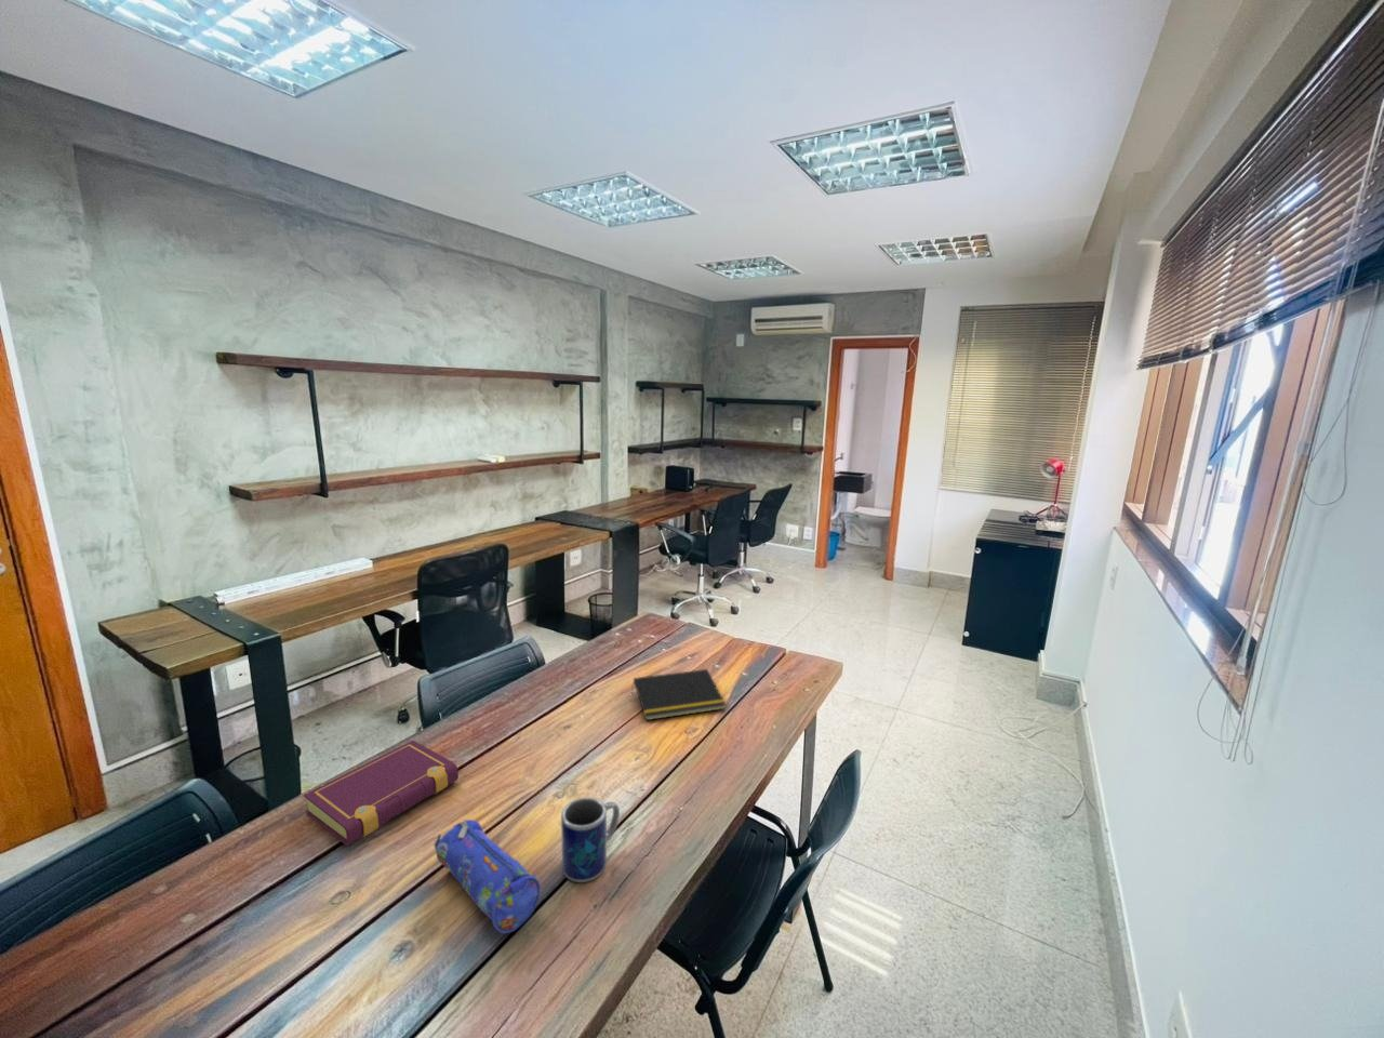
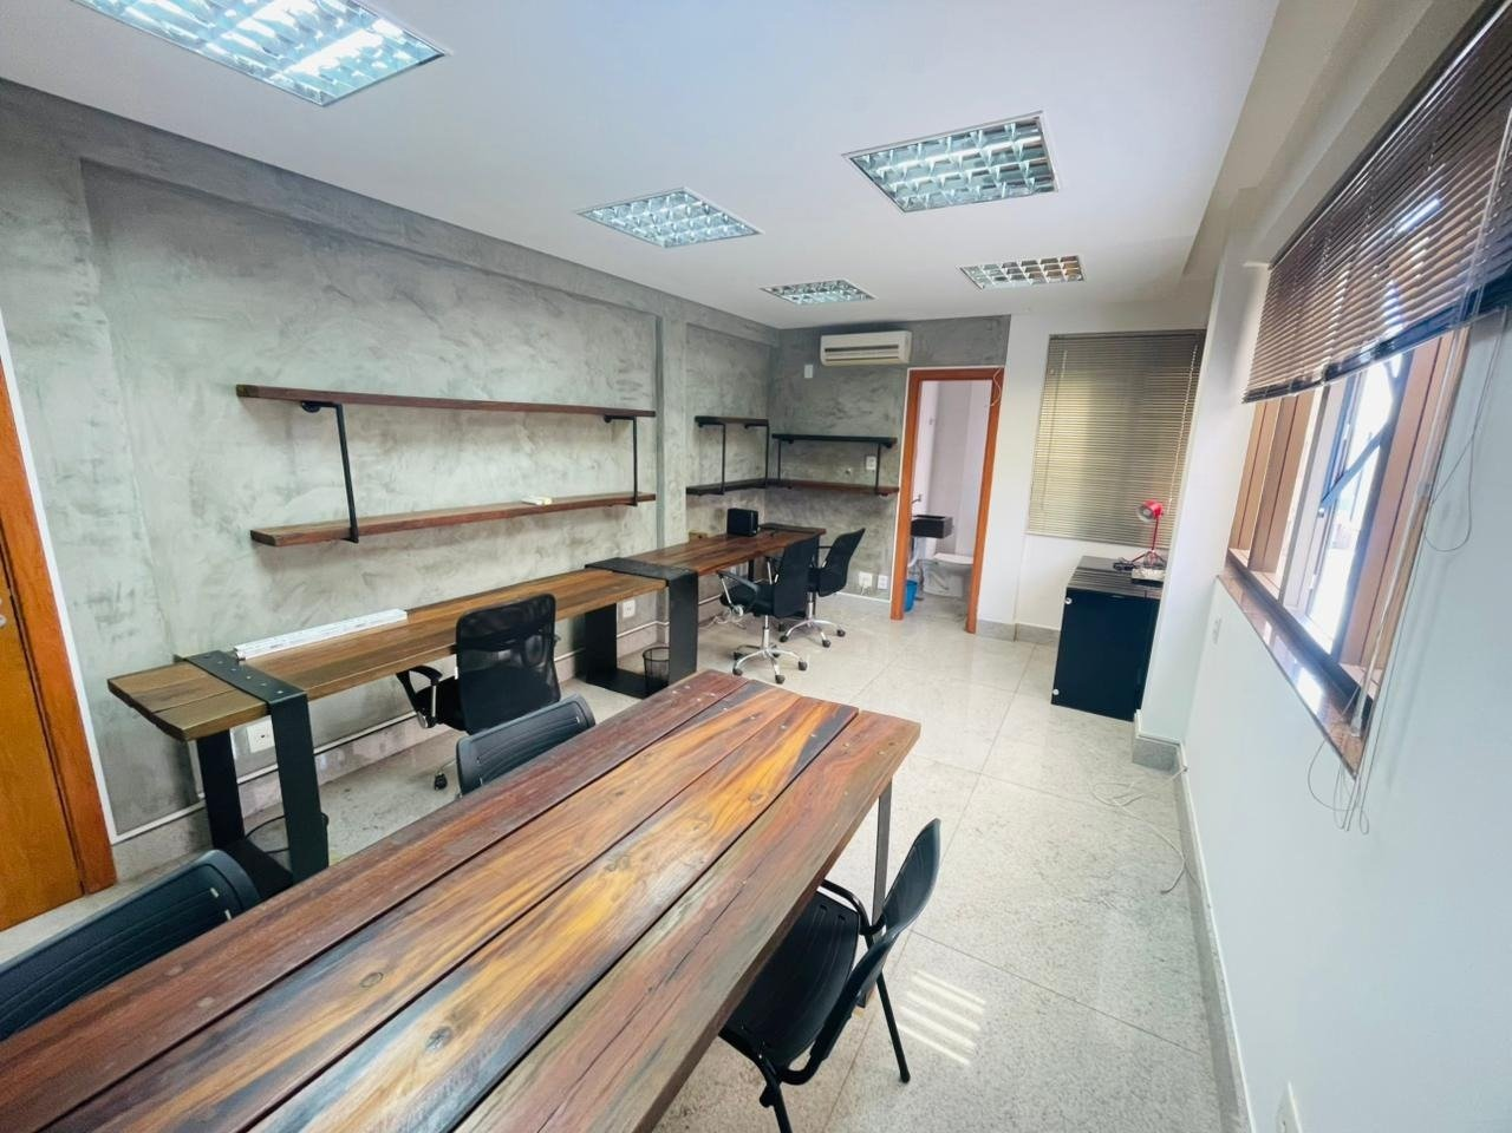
- notepad [630,668,727,721]
- pencil case [433,819,542,934]
- mug [560,797,621,883]
- book [303,739,460,846]
